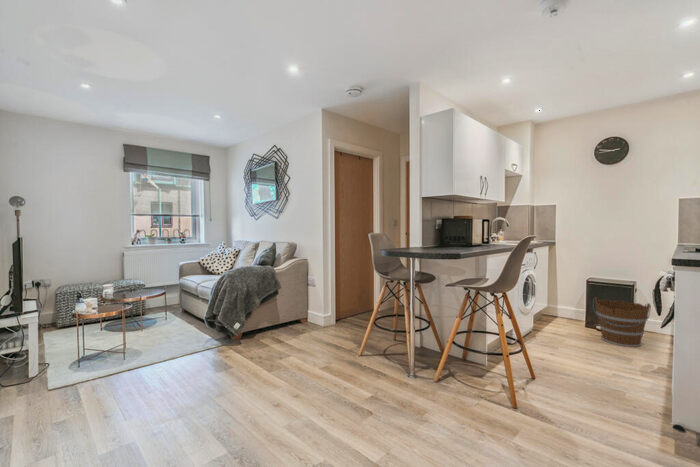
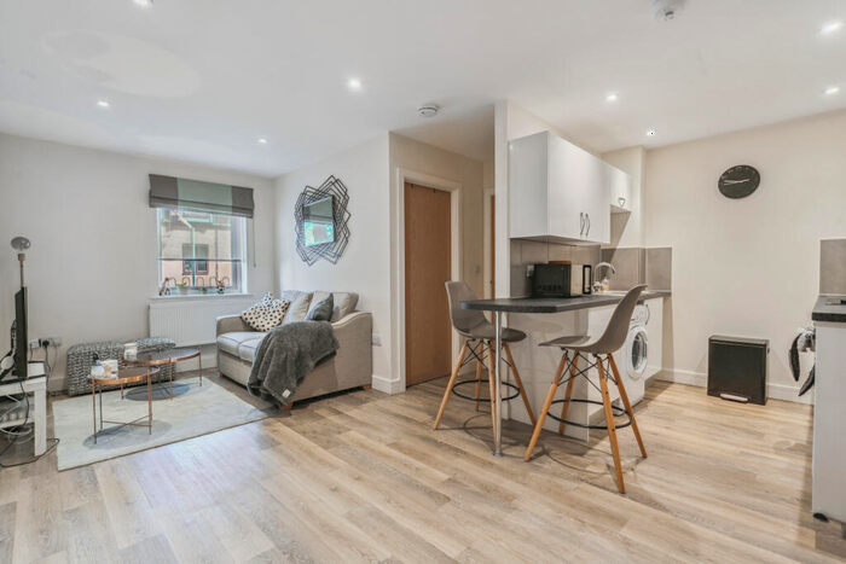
- bucket [592,296,652,348]
